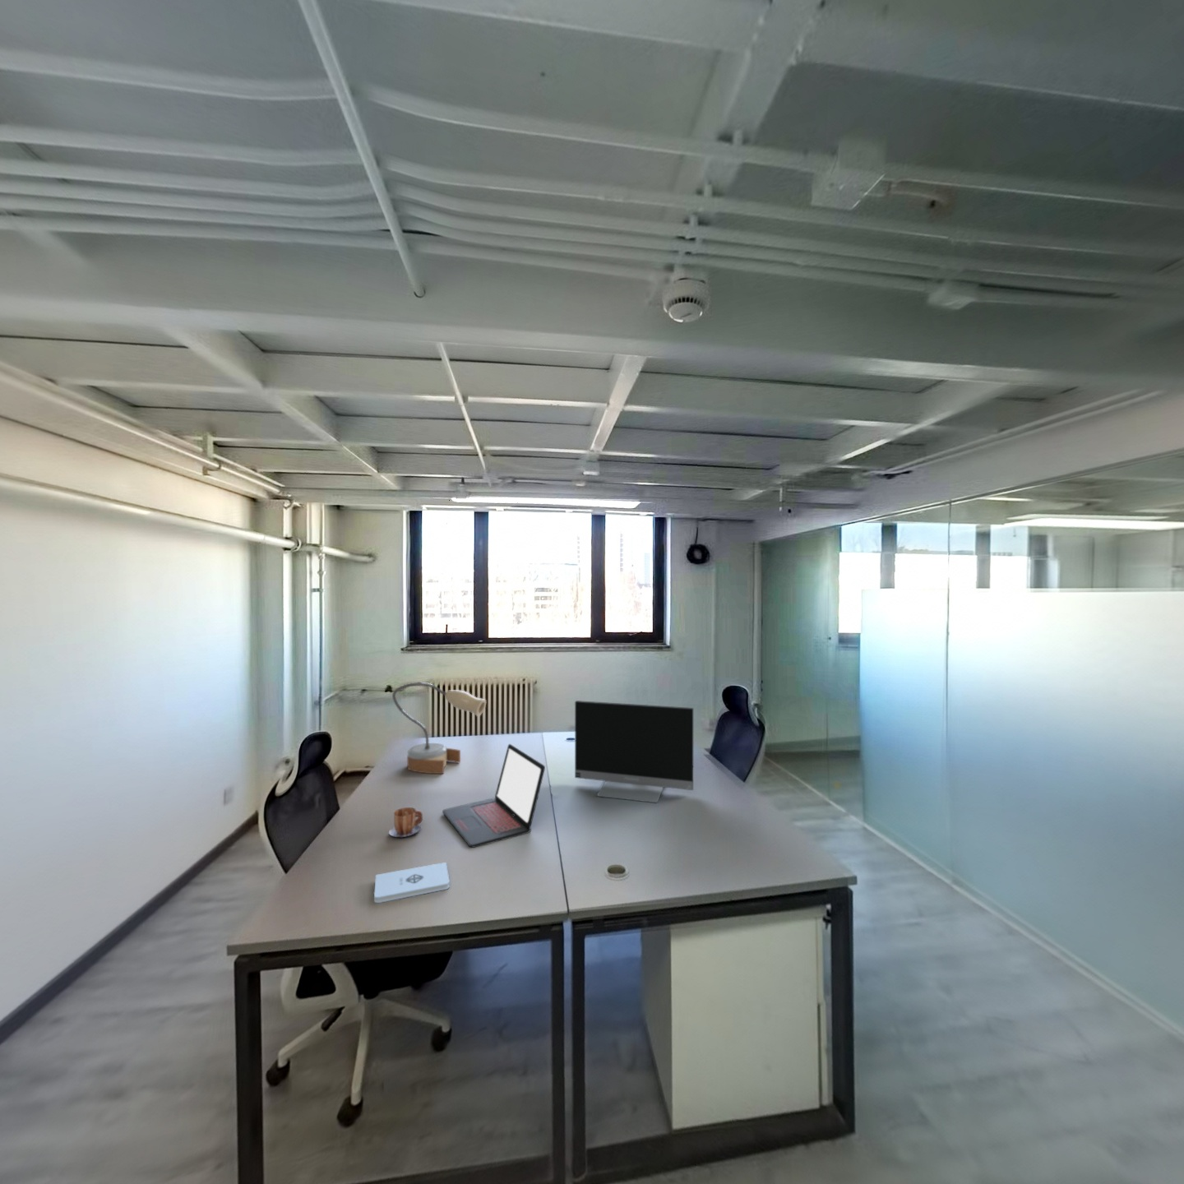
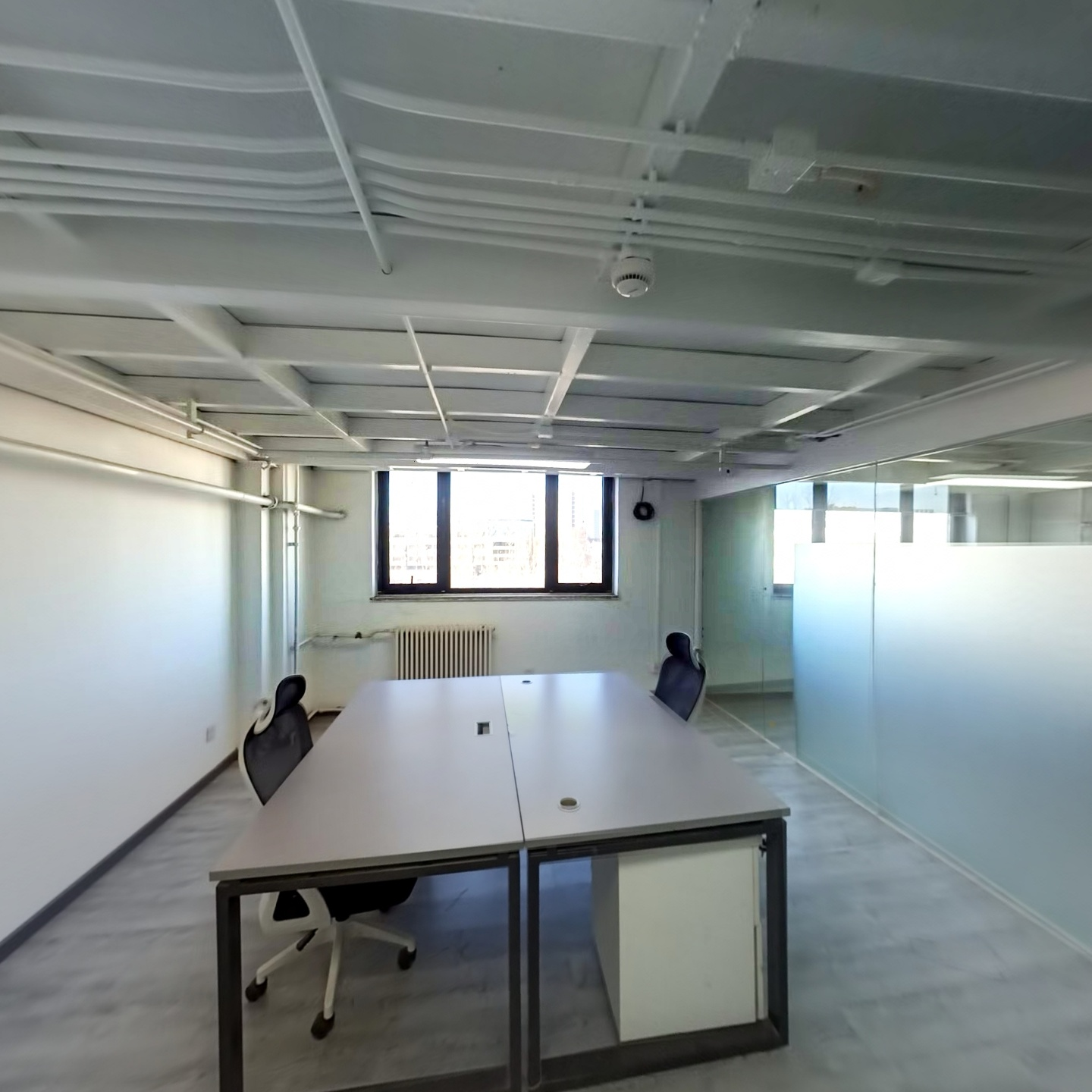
- table lamp [391,682,487,774]
- laptop [441,744,546,849]
- mug [388,807,424,838]
- monitor [574,699,694,805]
- notepad [373,862,451,903]
